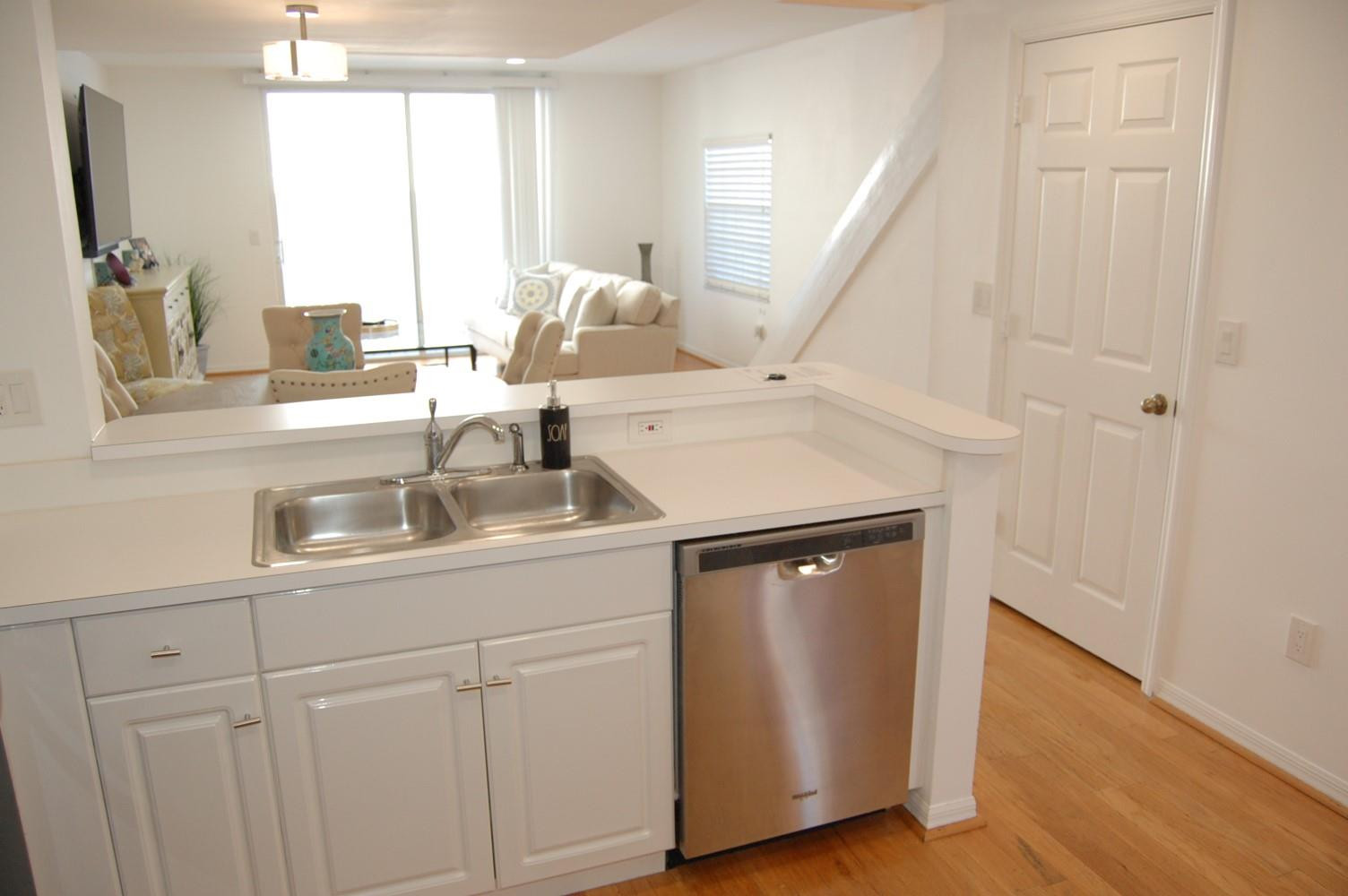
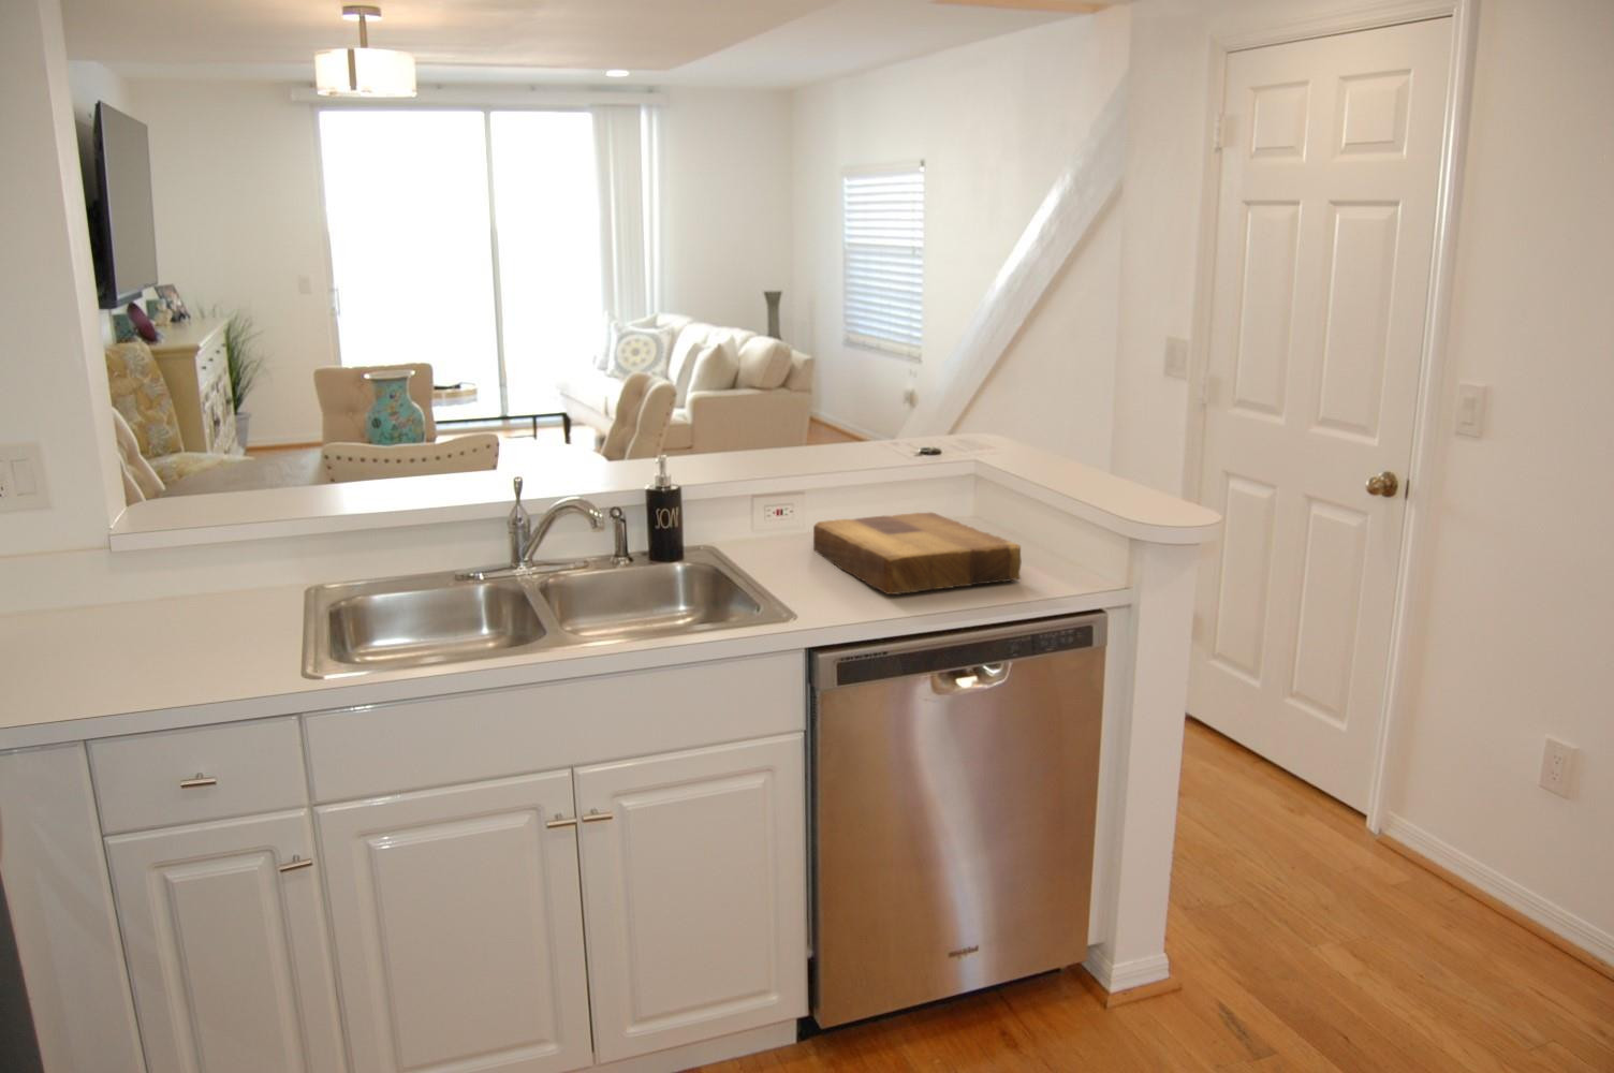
+ cutting board [812,510,1023,595]
